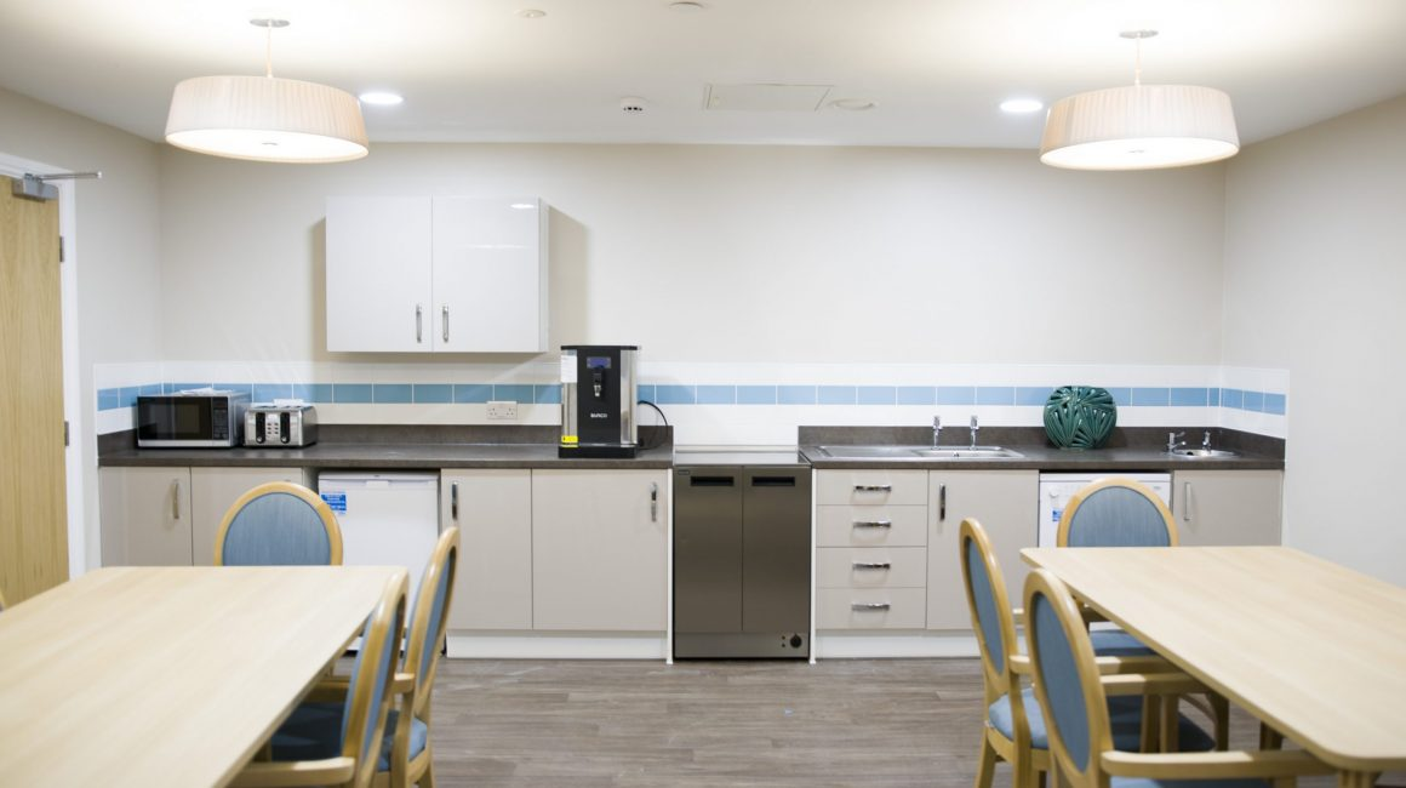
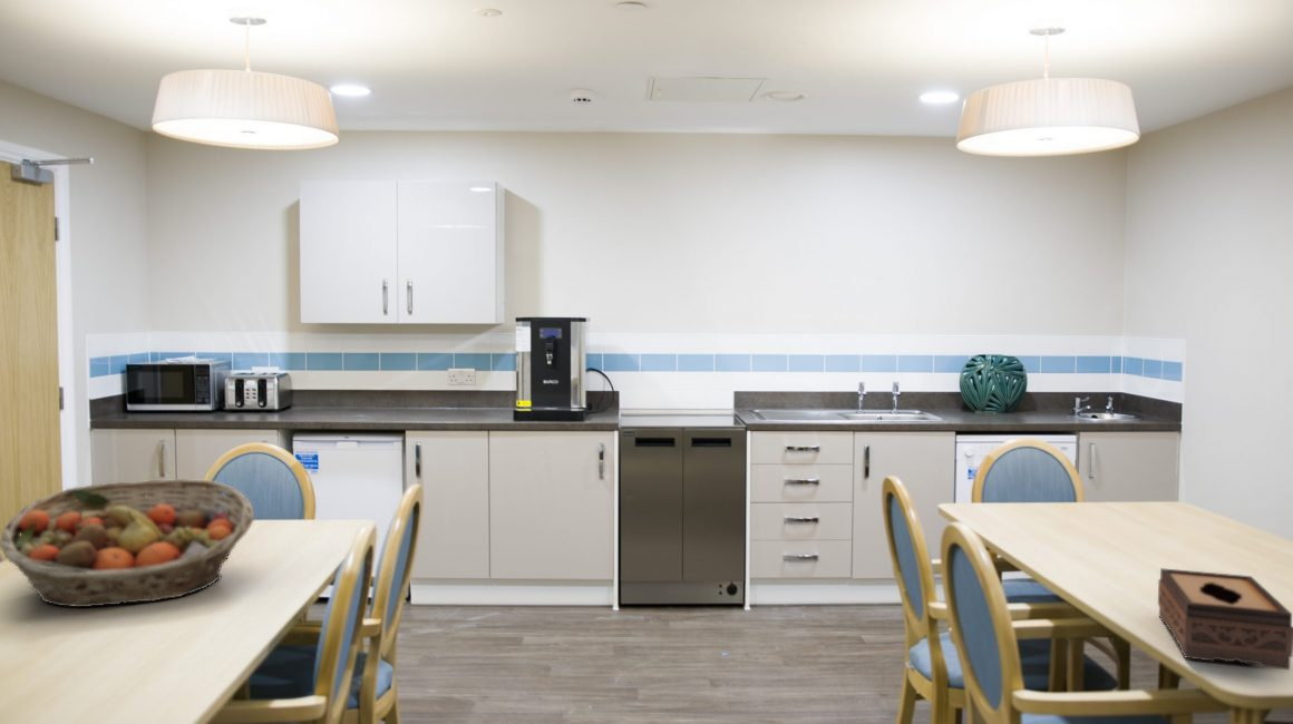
+ fruit basket [0,478,255,608]
+ tissue box [1157,567,1293,672]
